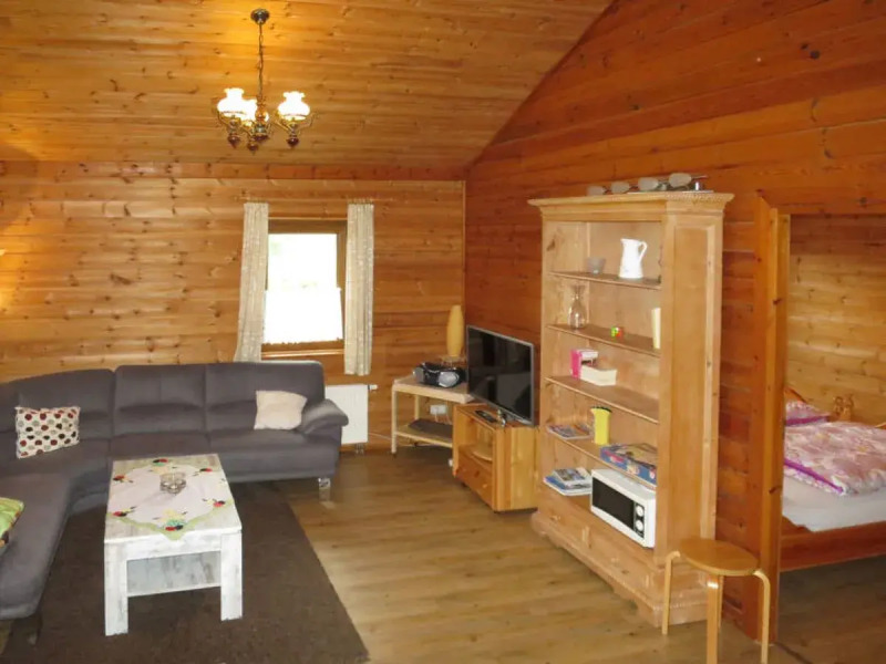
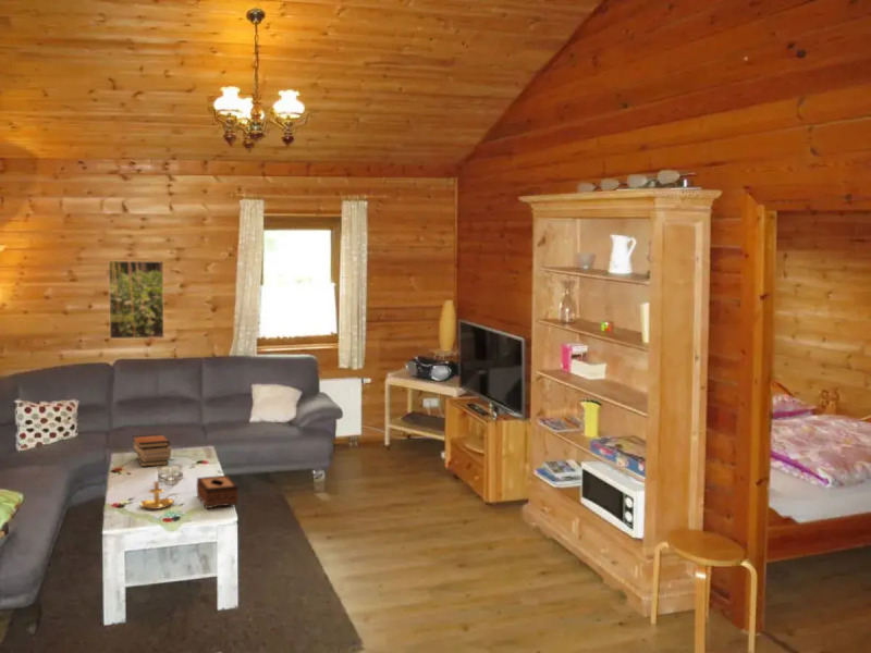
+ book stack [132,433,172,468]
+ candle holder [138,471,181,510]
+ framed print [108,260,165,340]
+ tissue box [196,475,240,509]
